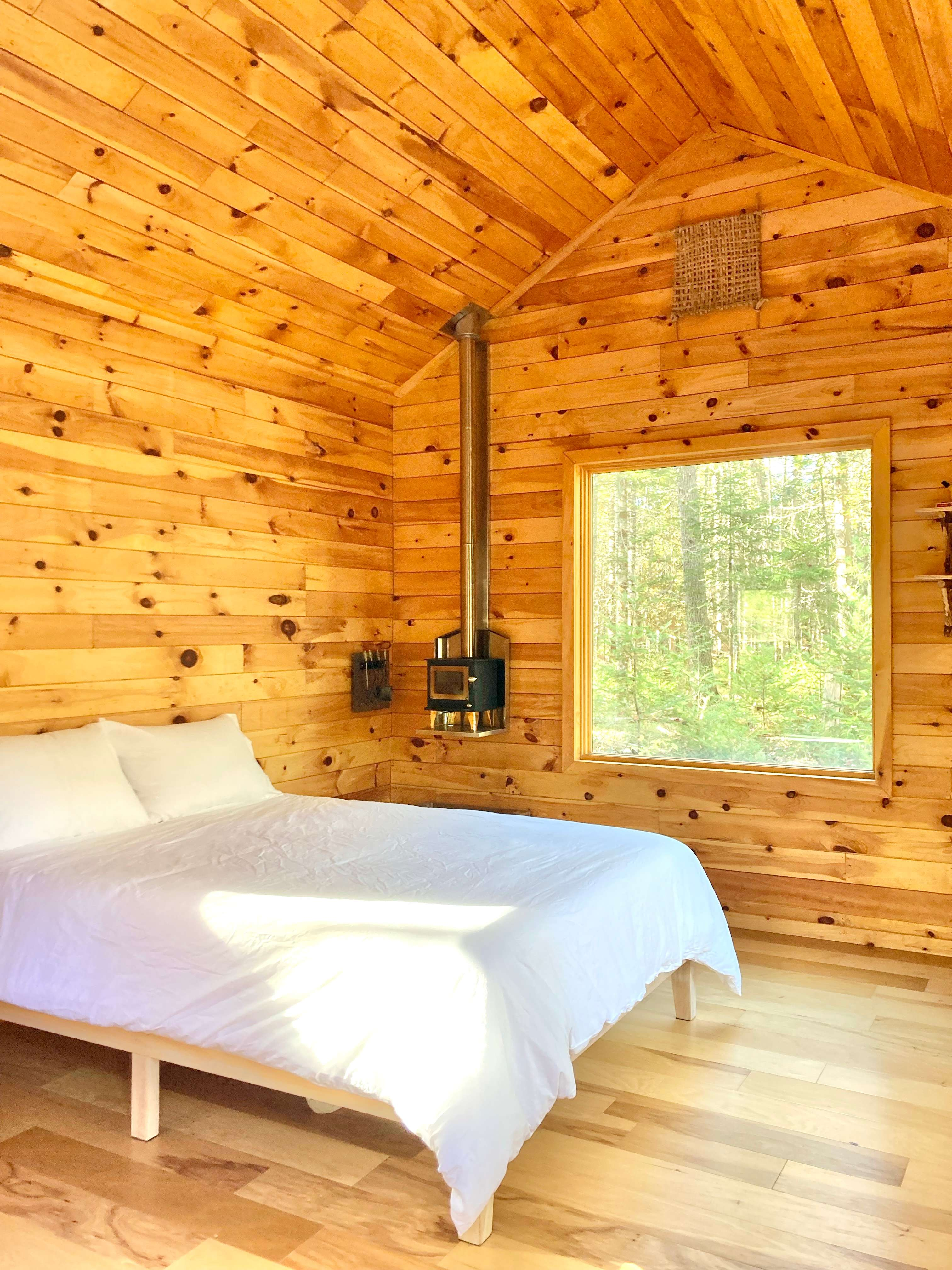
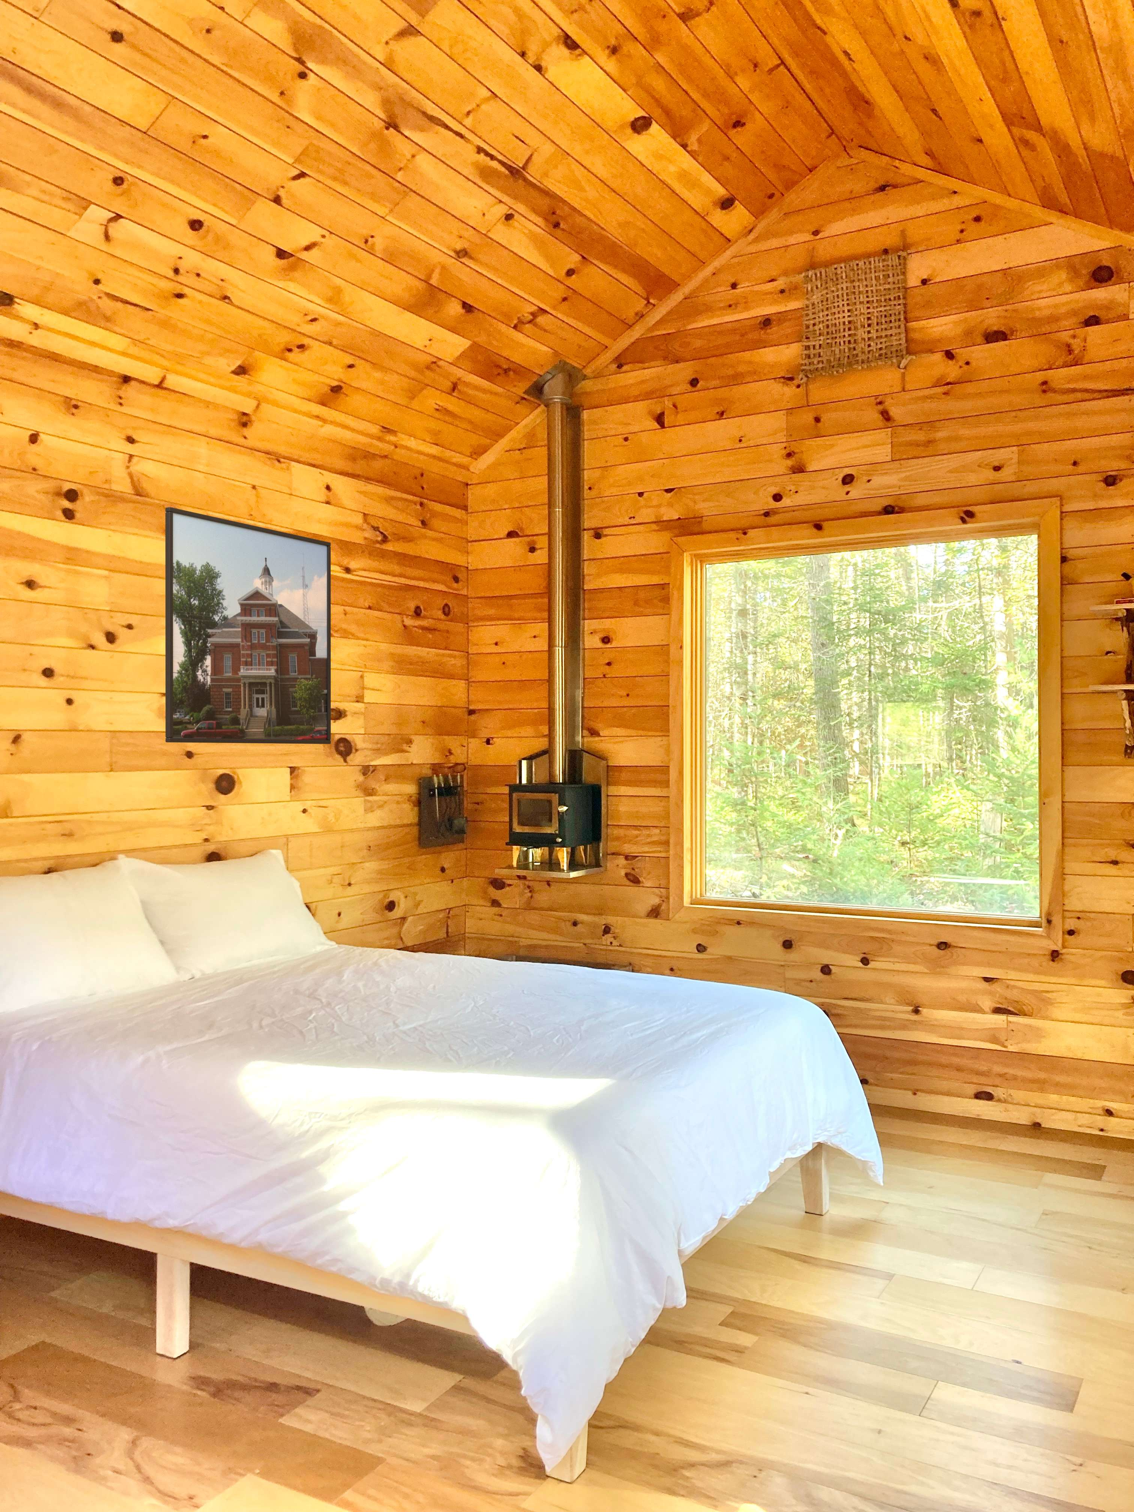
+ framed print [166,507,331,744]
